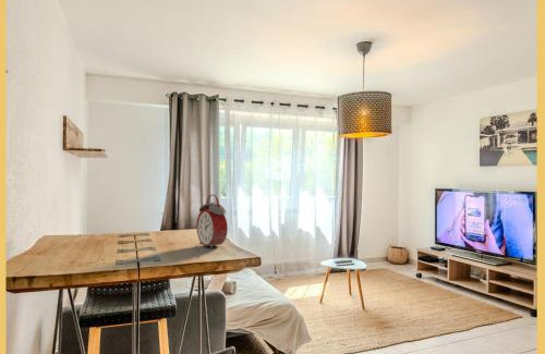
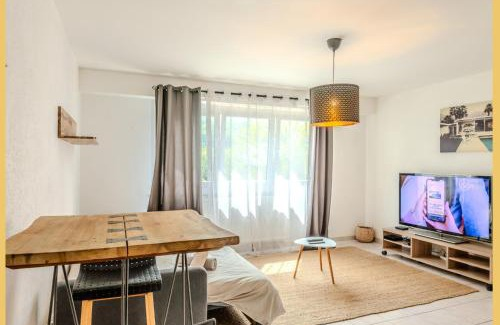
- alarm clock [195,194,229,249]
